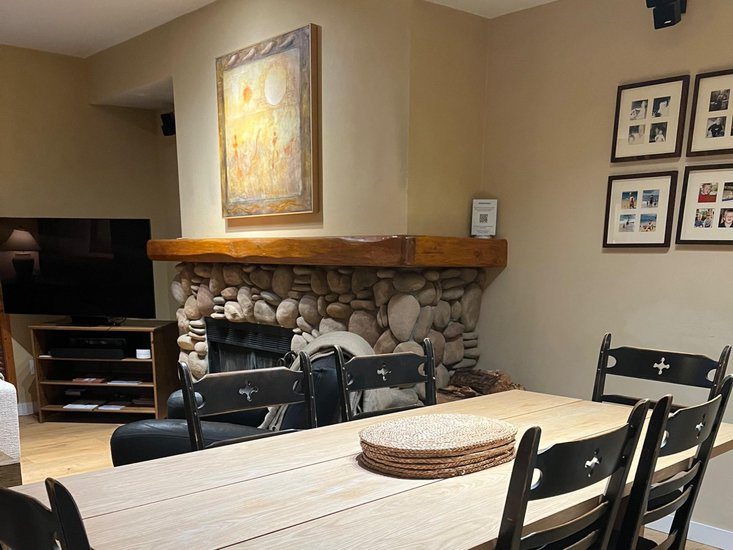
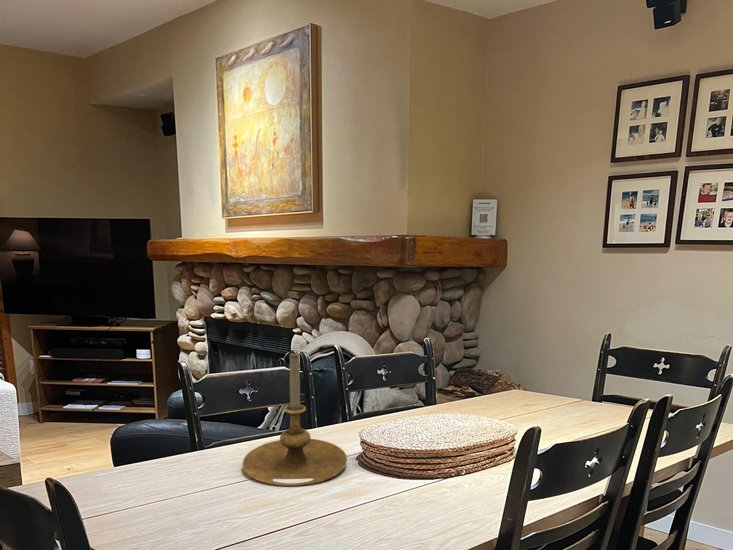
+ candle holder [242,352,348,487]
